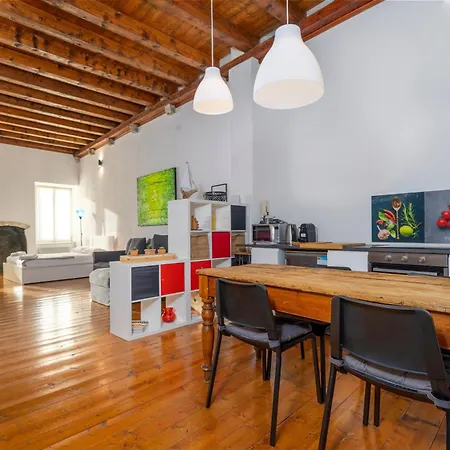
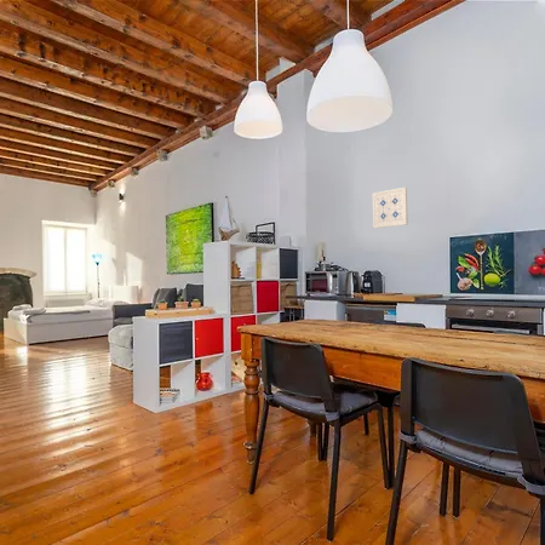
+ wall art [372,187,409,229]
